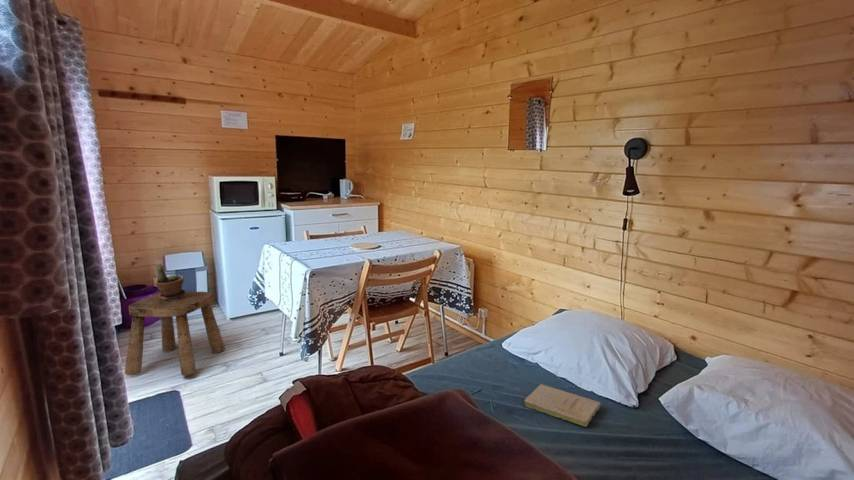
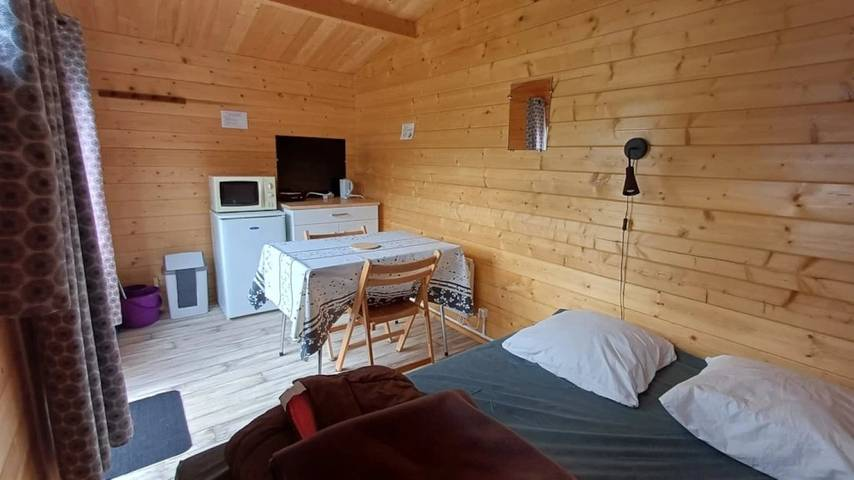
- potted plant [154,261,186,301]
- book [522,383,602,428]
- stool [124,290,226,377]
